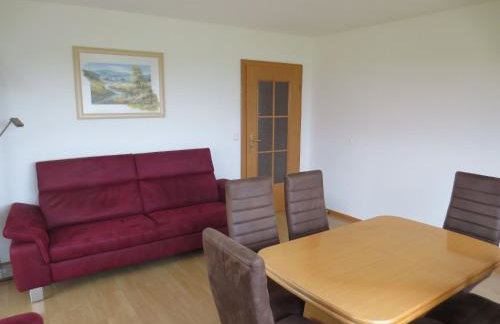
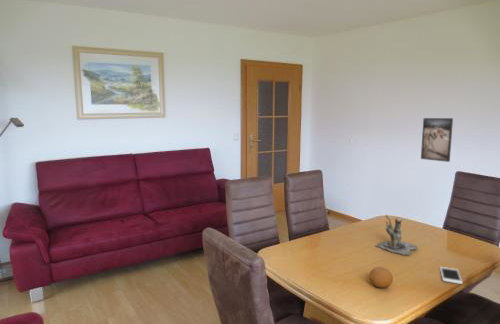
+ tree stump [373,214,418,256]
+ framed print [420,117,454,163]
+ cell phone [439,266,463,285]
+ fruit [368,266,394,289]
